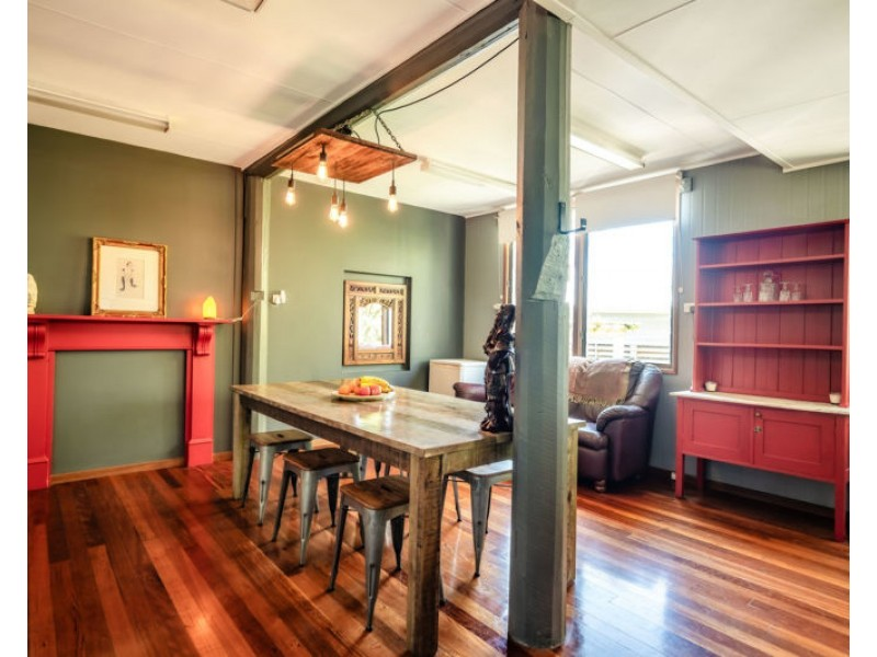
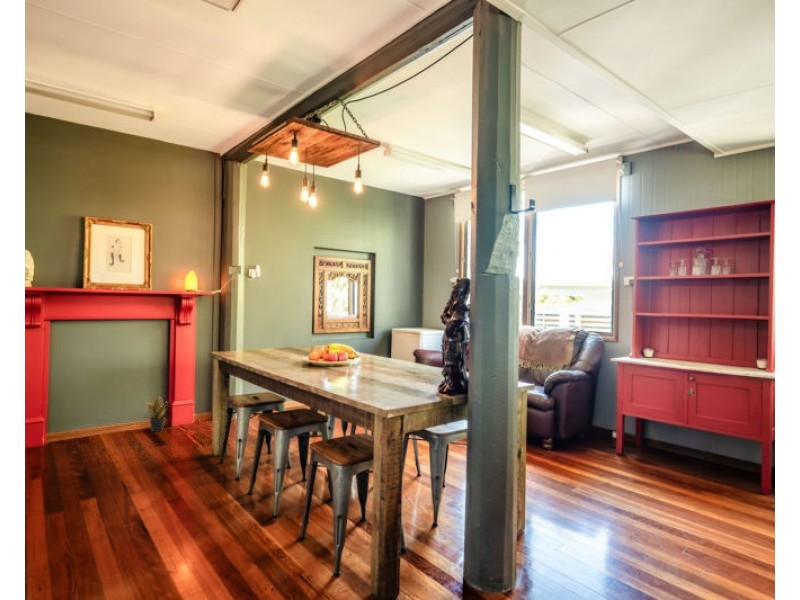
+ potted plant [145,395,169,433]
